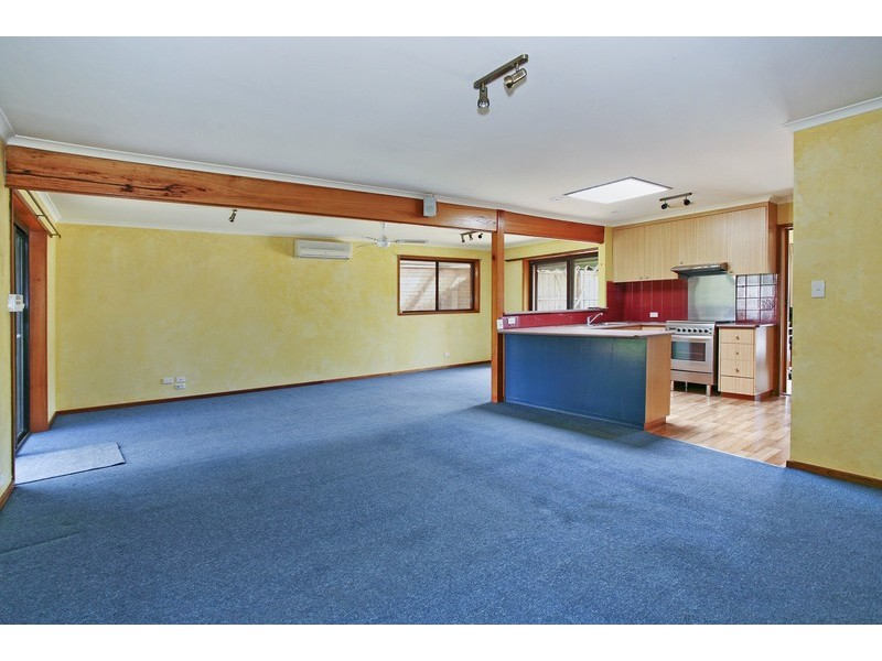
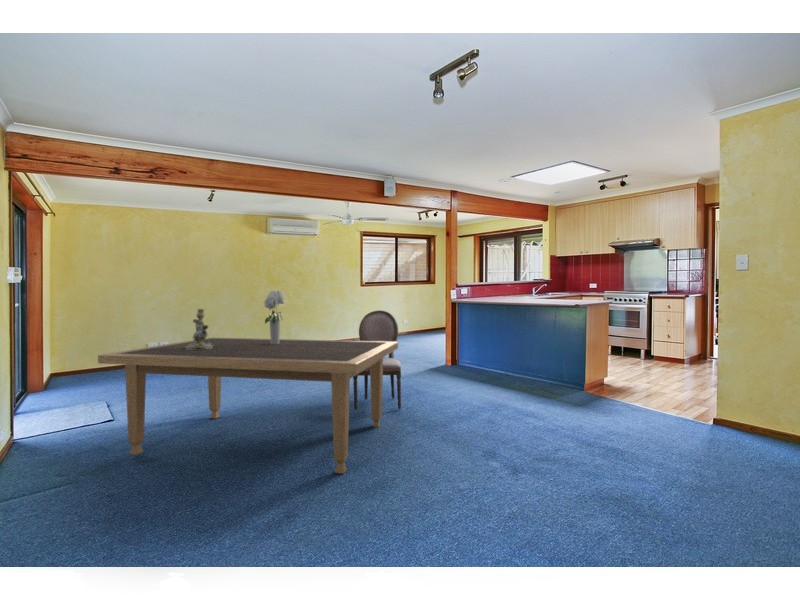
+ candlestick [185,308,214,350]
+ dining chair [352,309,402,411]
+ dining table [97,337,399,475]
+ bouquet [263,288,286,344]
